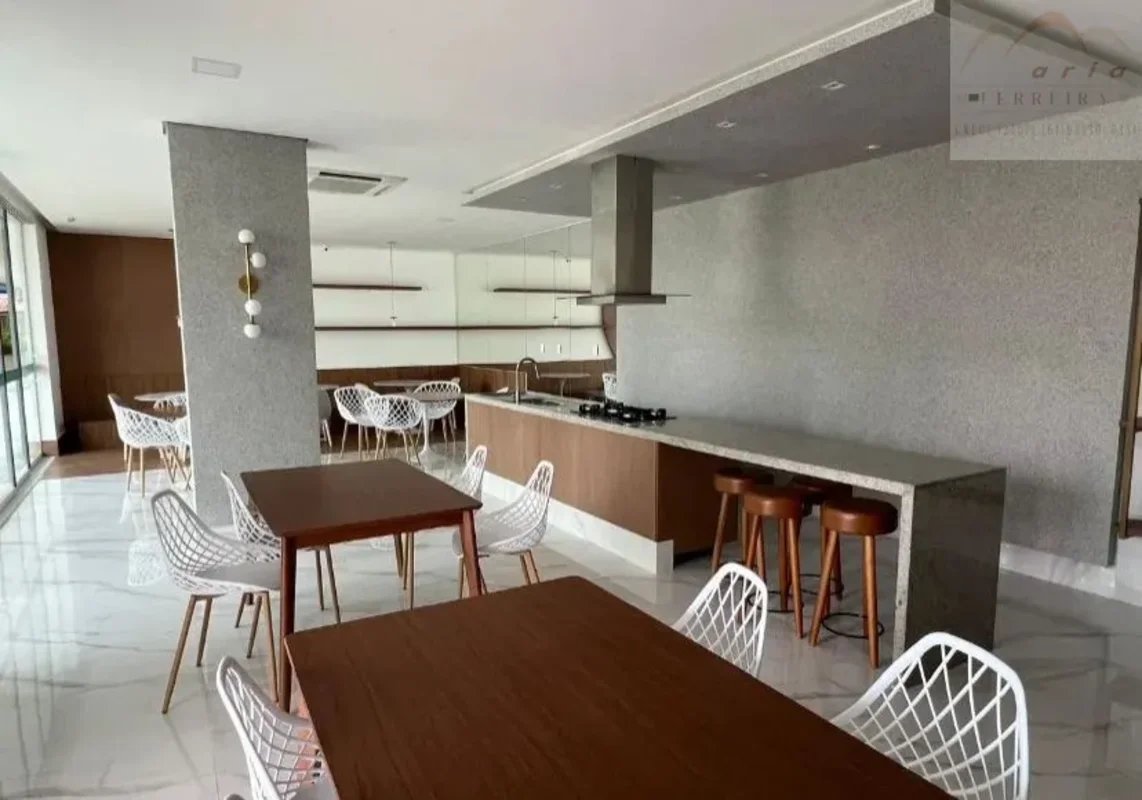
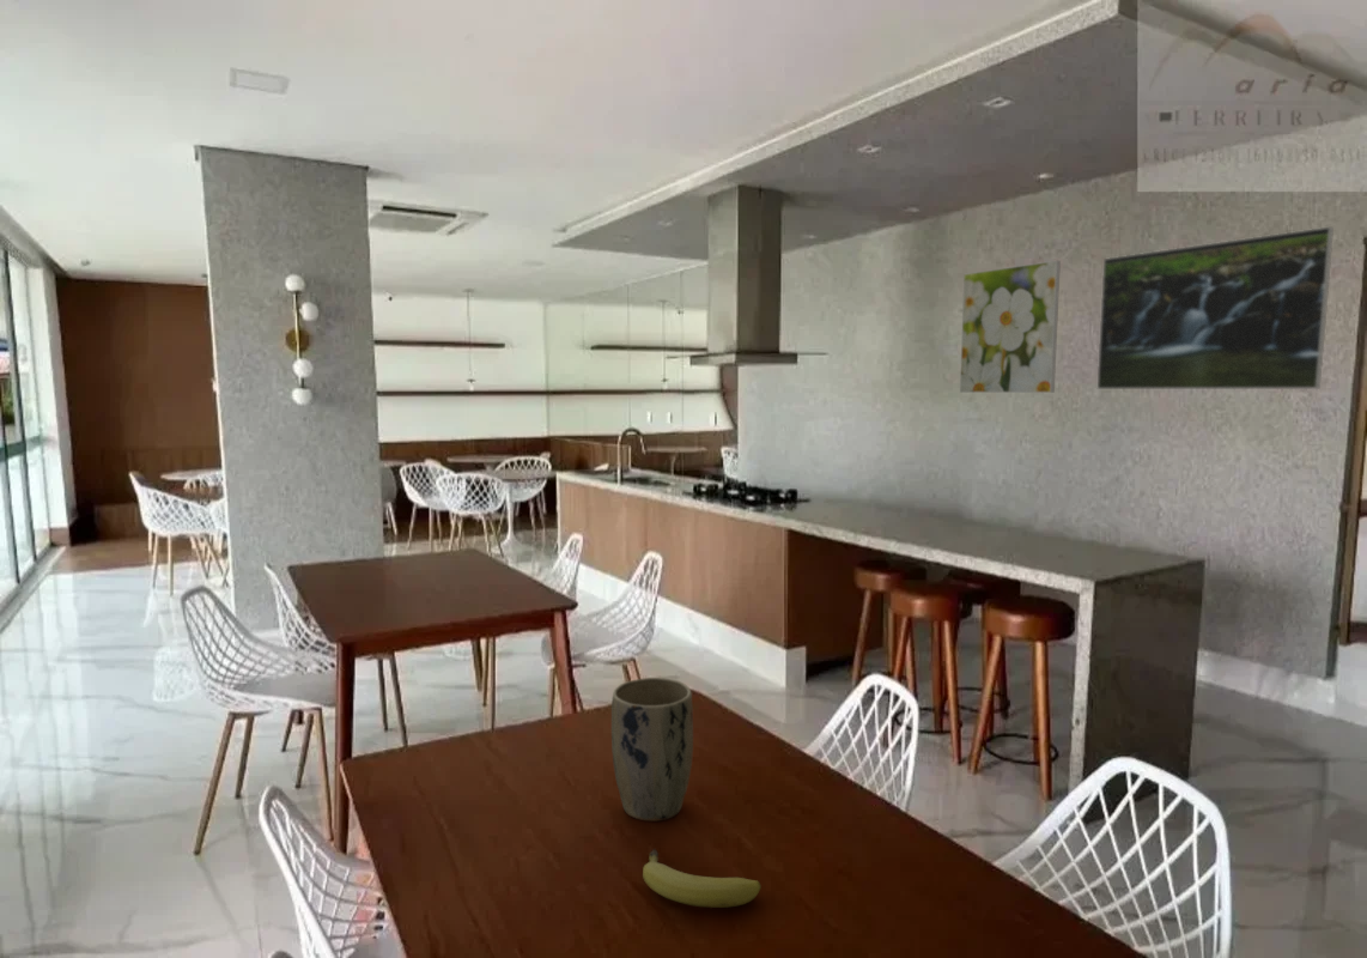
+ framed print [1096,225,1335,390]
+ fruit [642,848,763,909]
+ plant pot [610,677,694,823]
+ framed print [959,260,1062,394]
